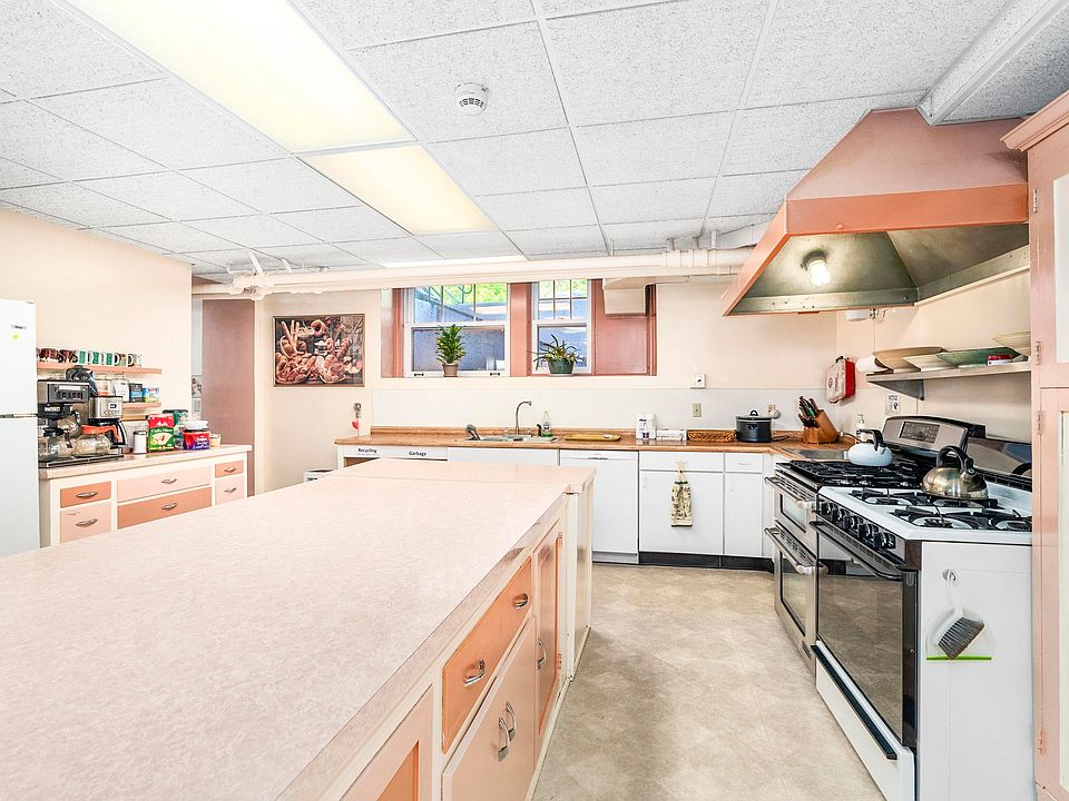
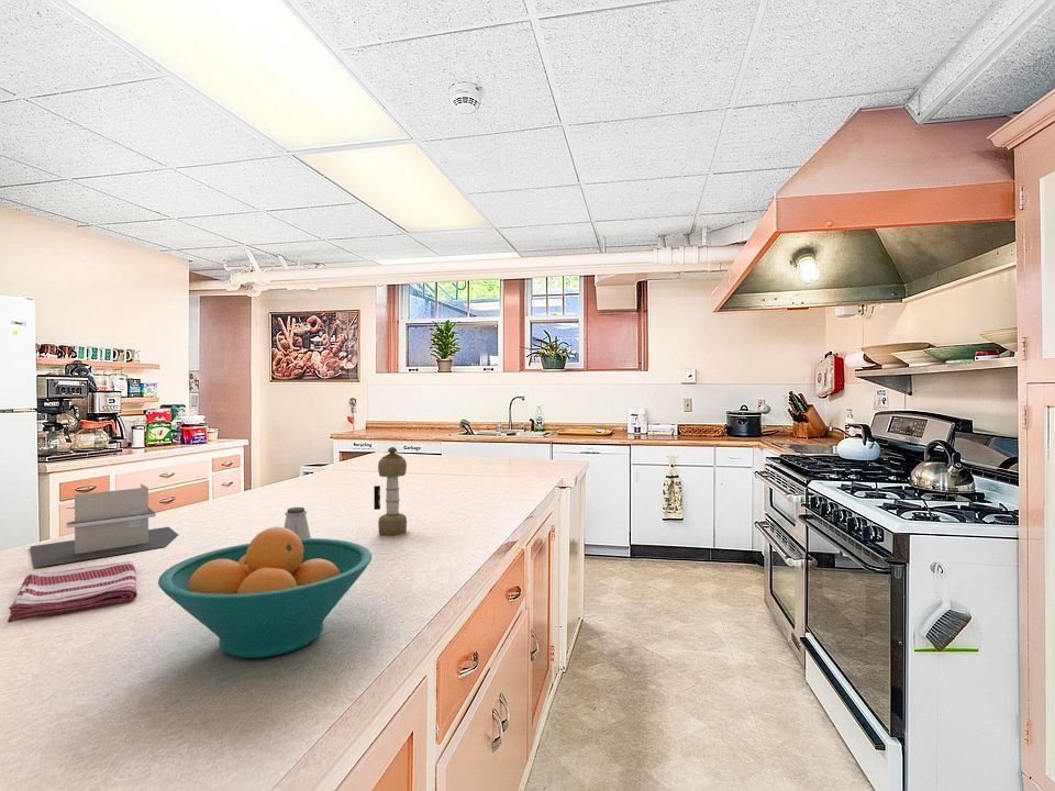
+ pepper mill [373,446,408,537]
+ dish towel [7,560,138,624]
+ fruit bowl [157,526,373,659]
+ saltshaker [284,506,312,538]
+ architectural model [30,482,179,569]
